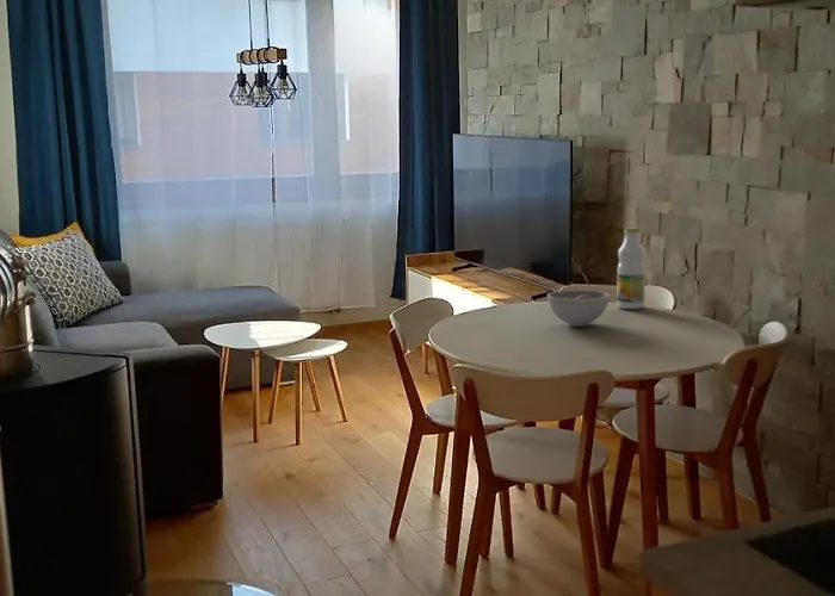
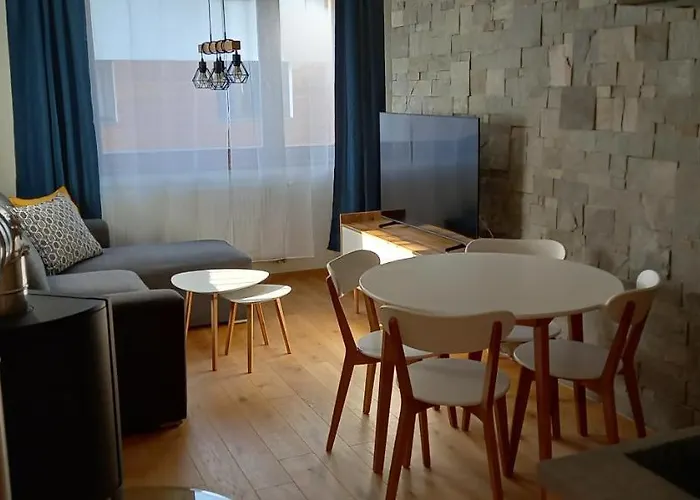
- bowl [546,288,611,328]
- bottle [616,226,647,310]
